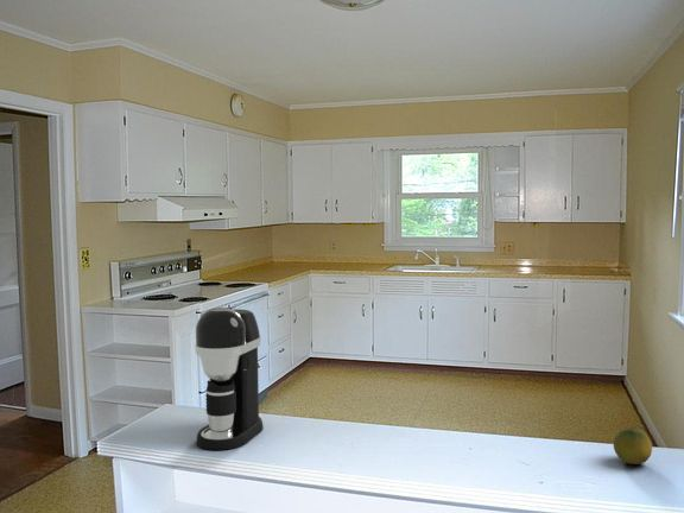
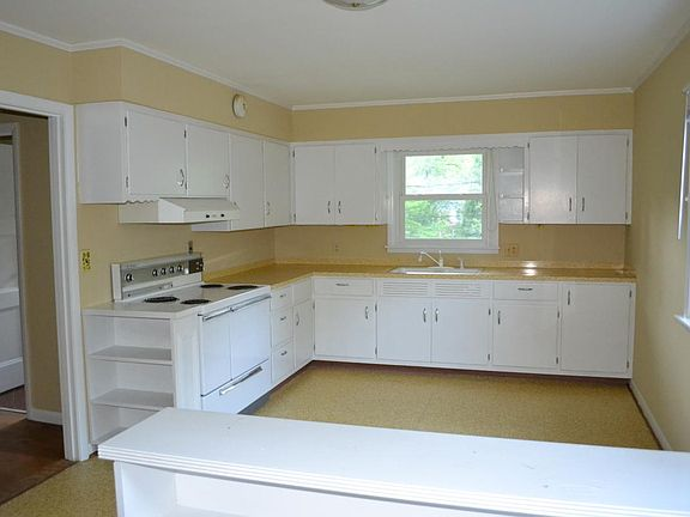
- coffee maker [194,306,265,451]
- fruit [613,428,653,466]
